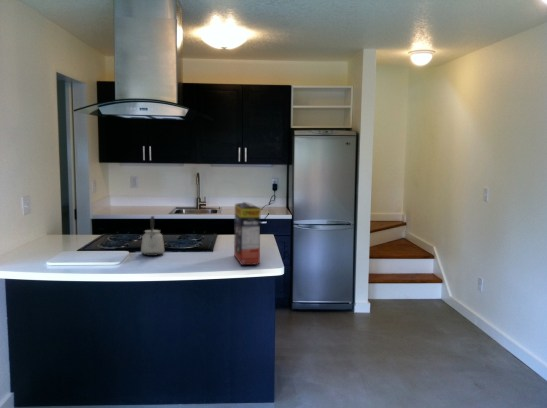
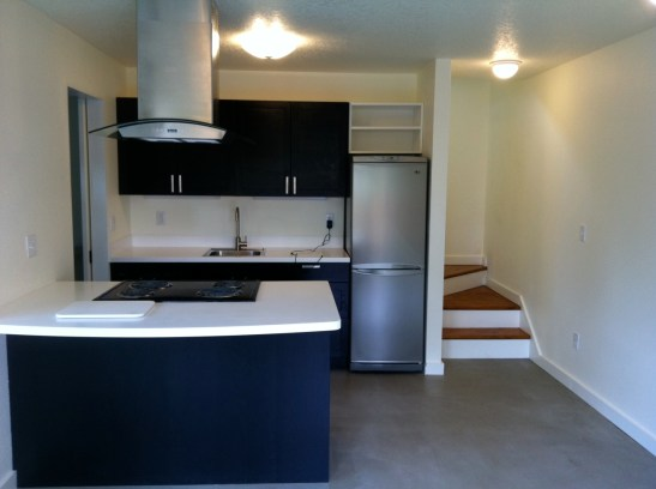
- cereal box [233,201,262,266]
- kettle [140,215,165,257]
